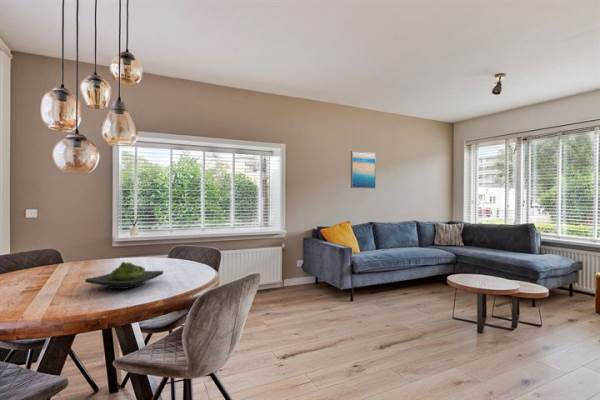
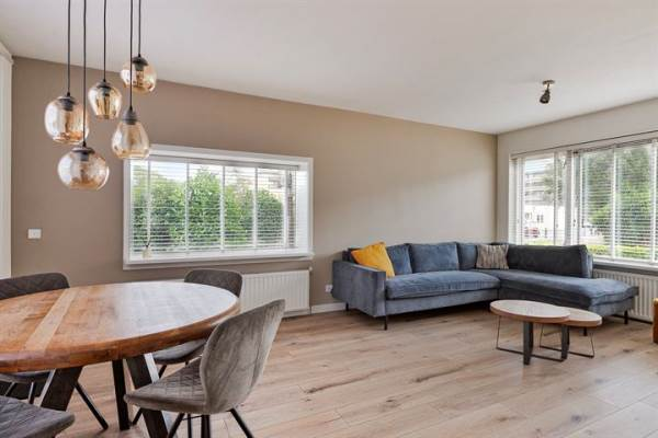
- wall art [350,150,377,189]
- wasabi [84,261,164,290]
